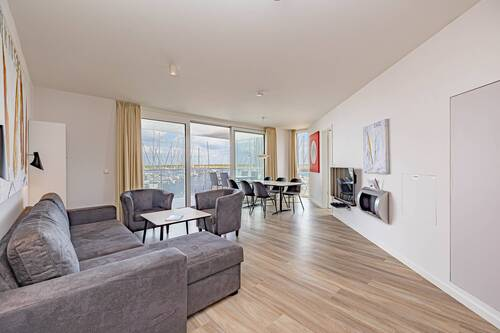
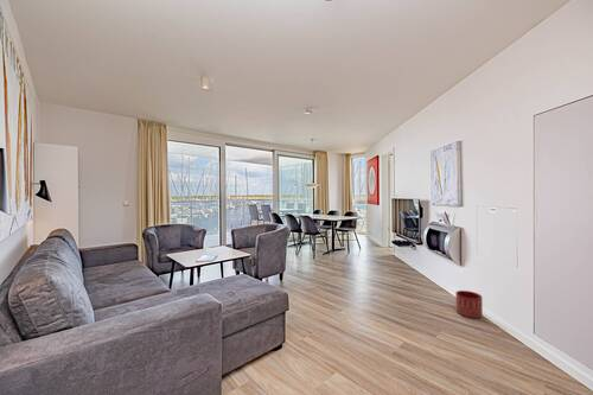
+ planter [454,289,484,319]
